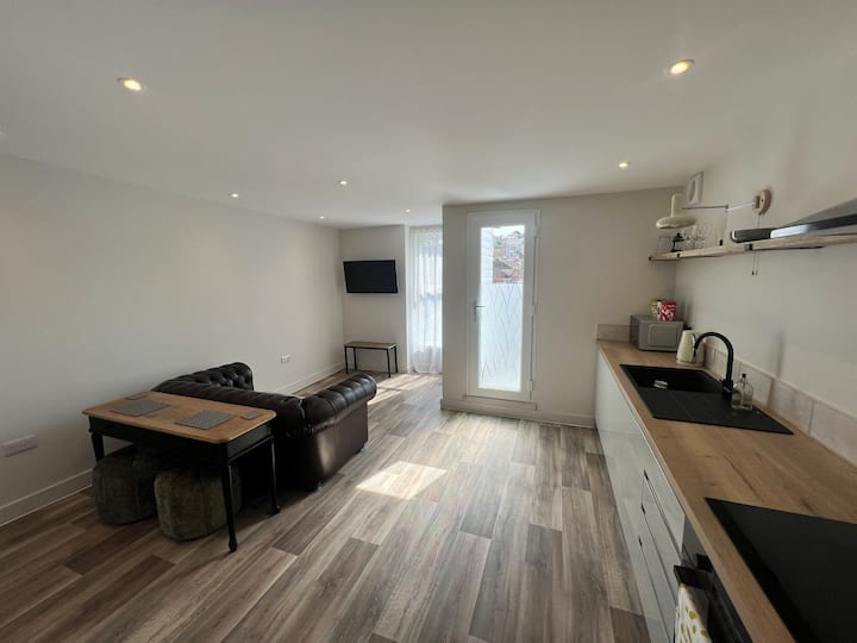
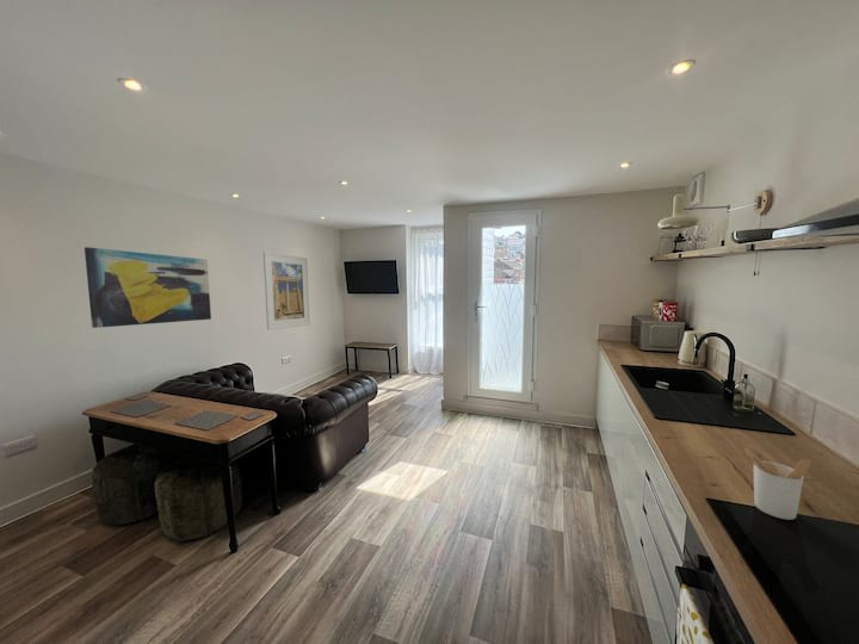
+ utensil holder [743,447,812,521]
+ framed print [262,250,311,332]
+ wall art [84,246,212,329]
